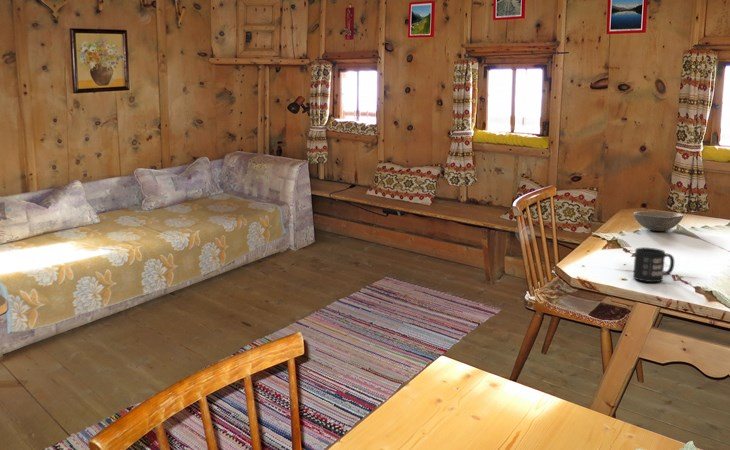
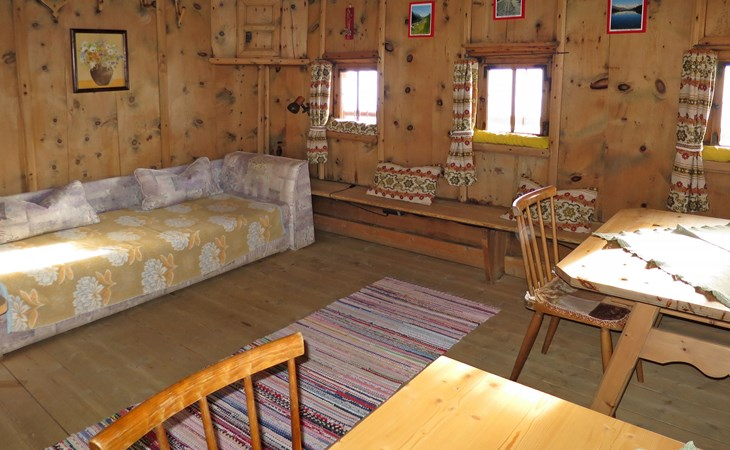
- mug [632,247,675,283]
- soup bowl [632,210,684,232]
